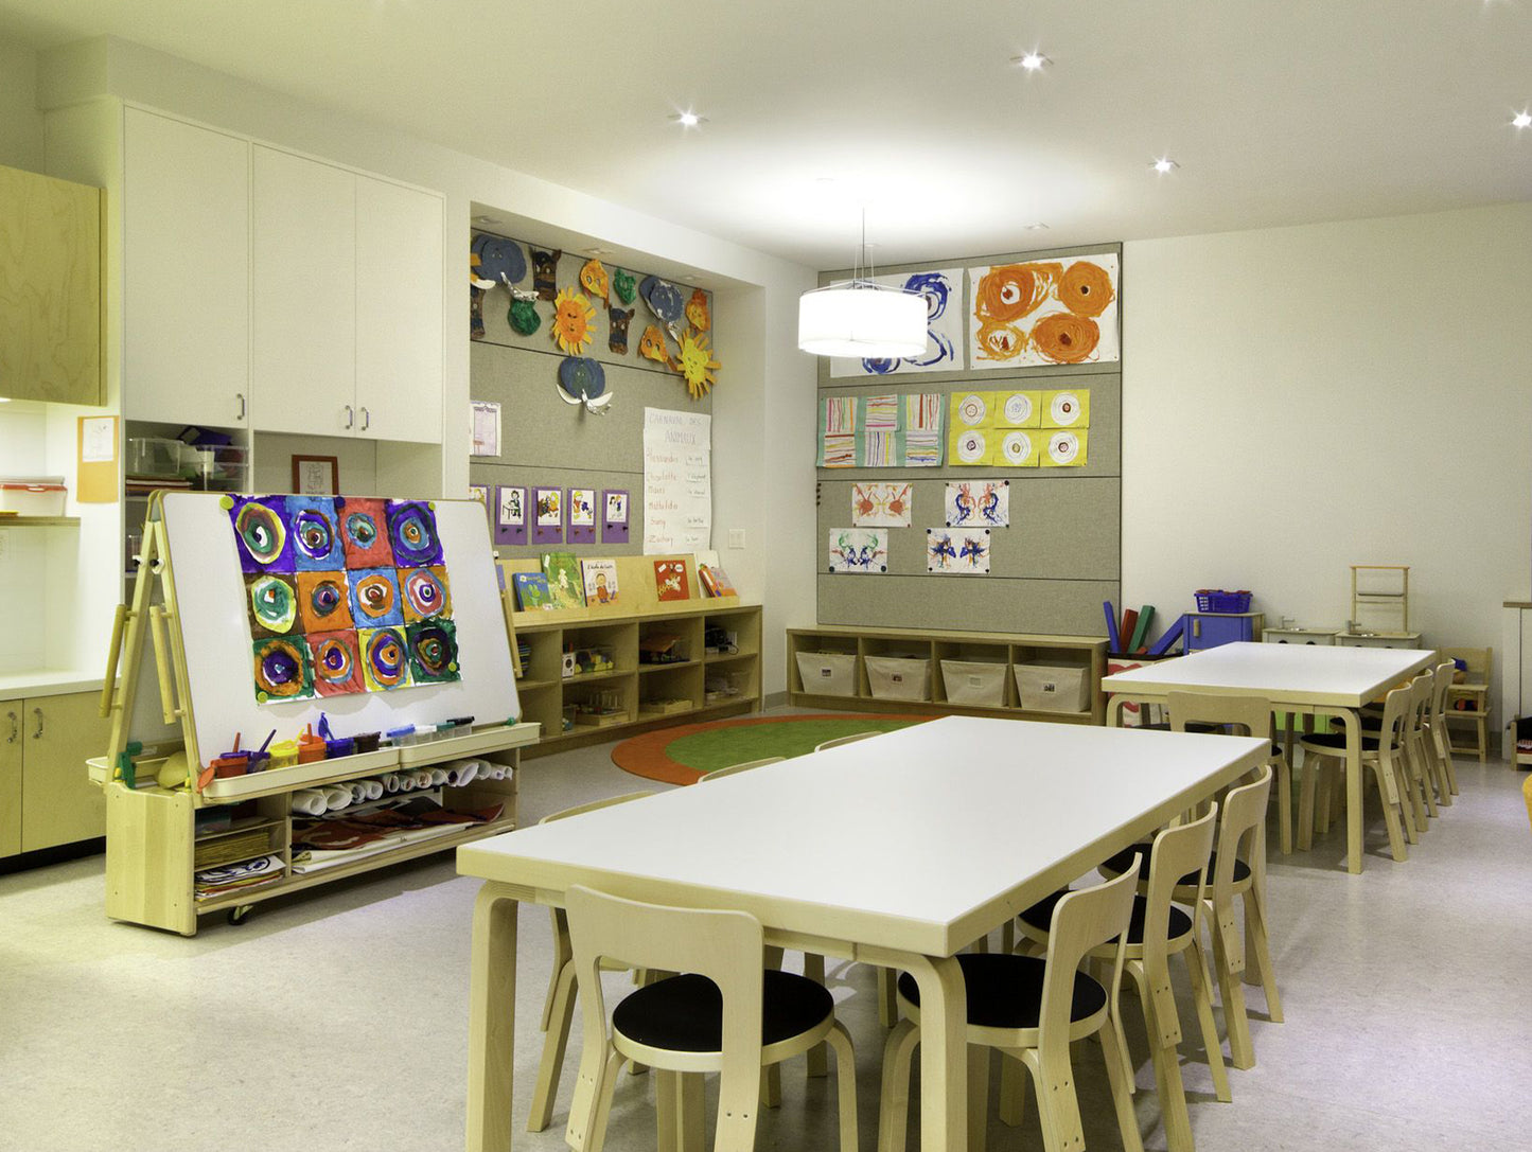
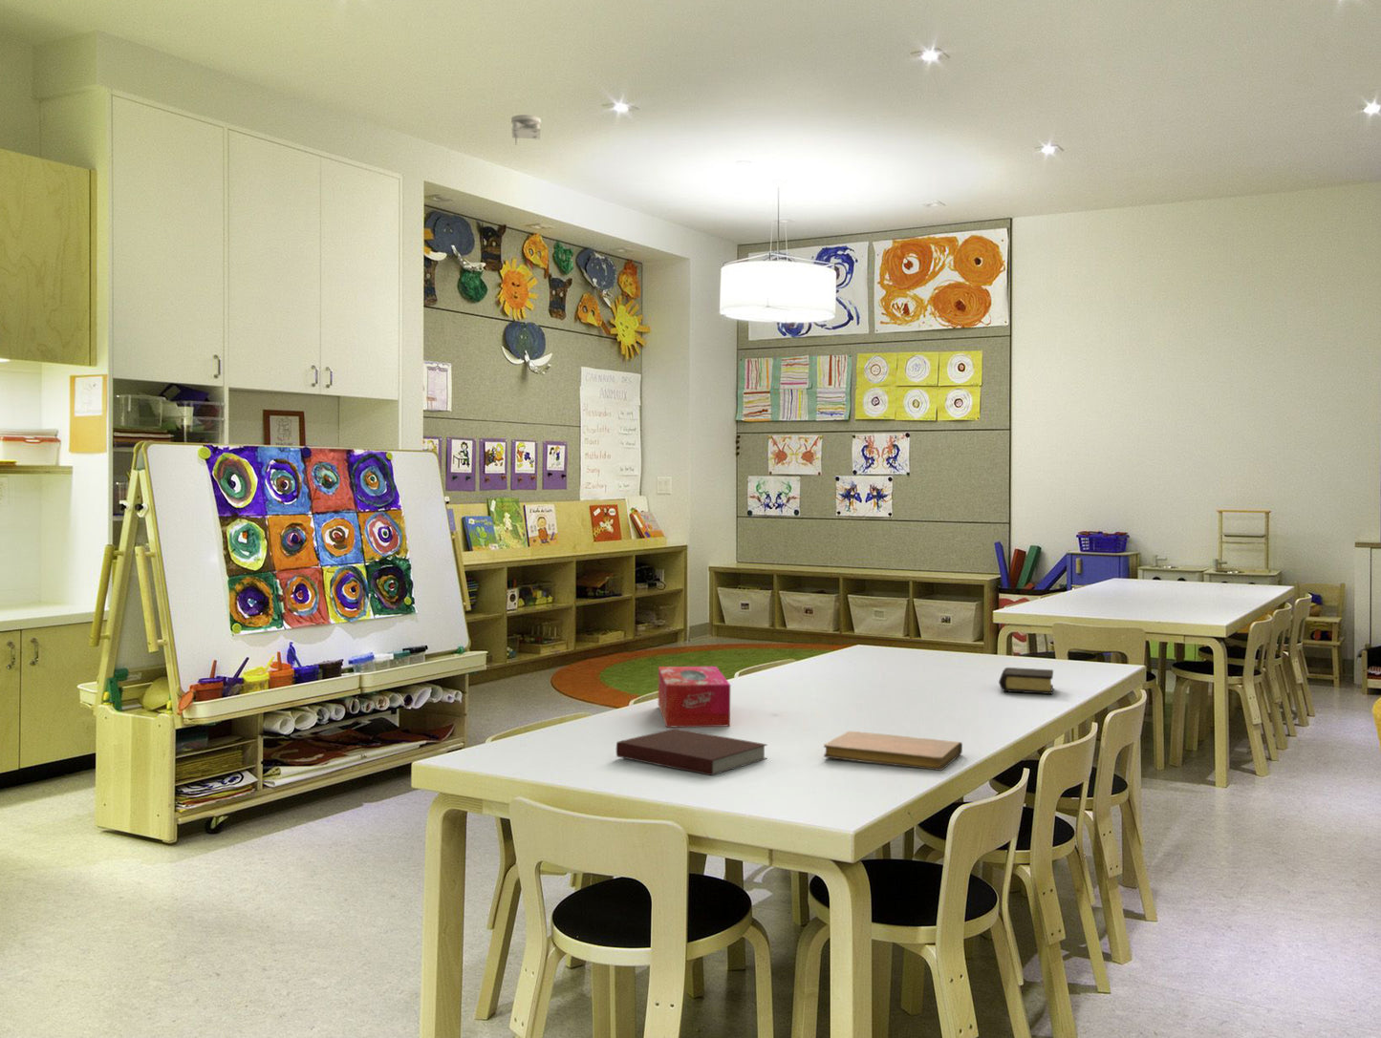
+ tissue box [658,665,731,727]
+ book [998,666,1054,696]
+ smoke detector [511,113,542,146]
+ notebook [615,727,768,776]
+ notebook [822,731,963,772]
